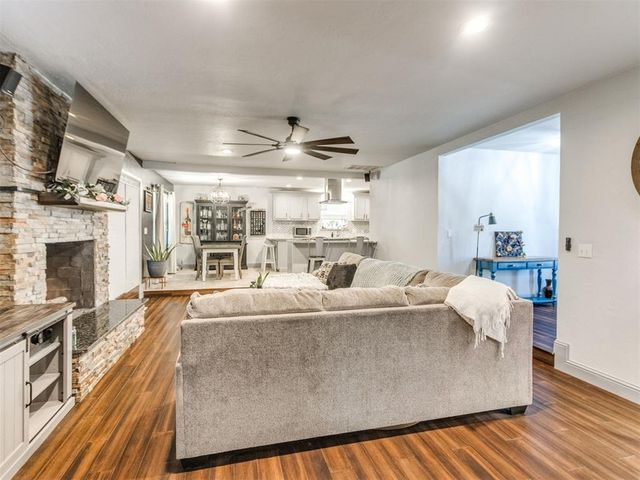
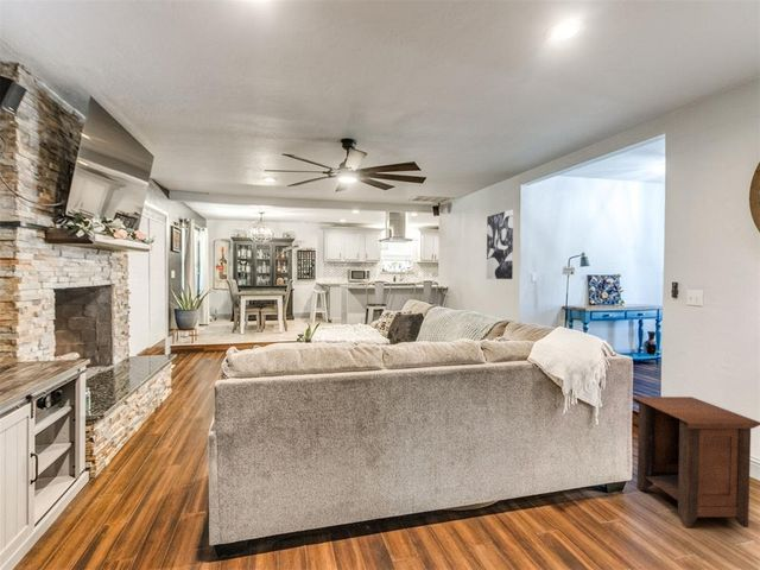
+ wall art [486,209,514,280]
+ nightstand [632,395,760,528]
